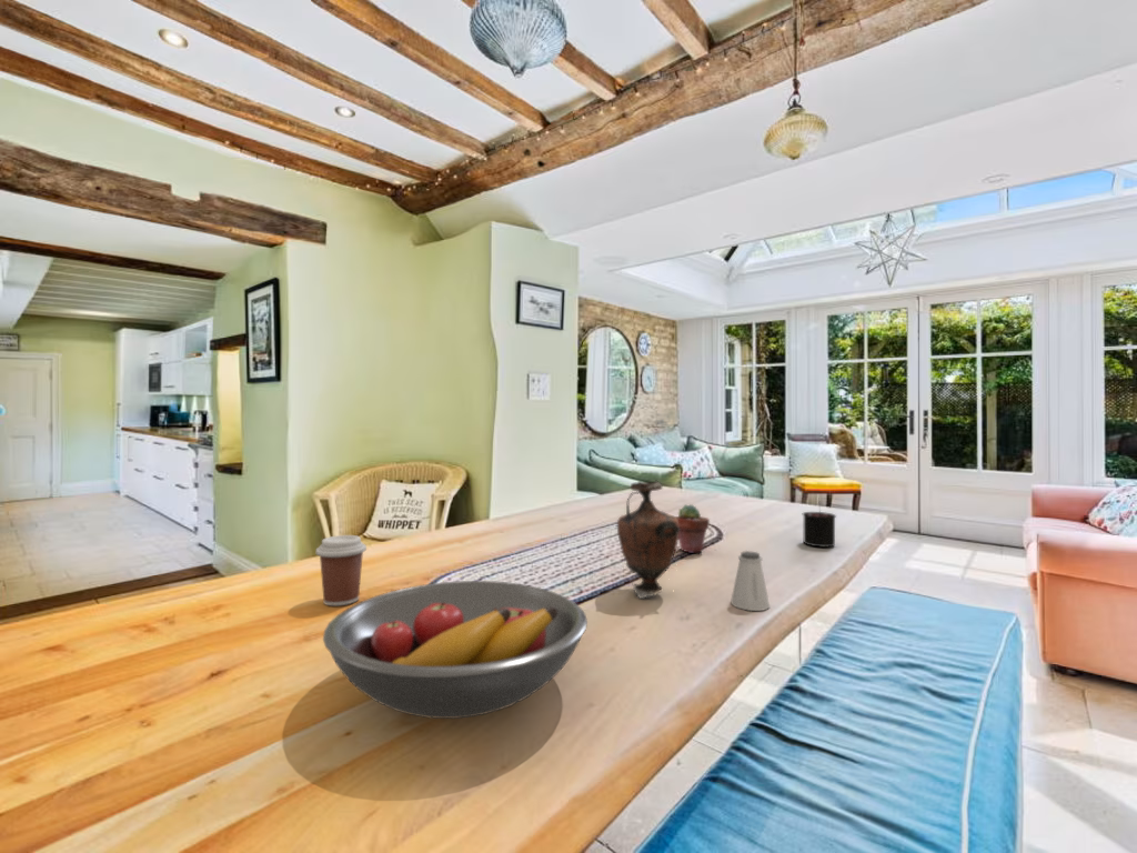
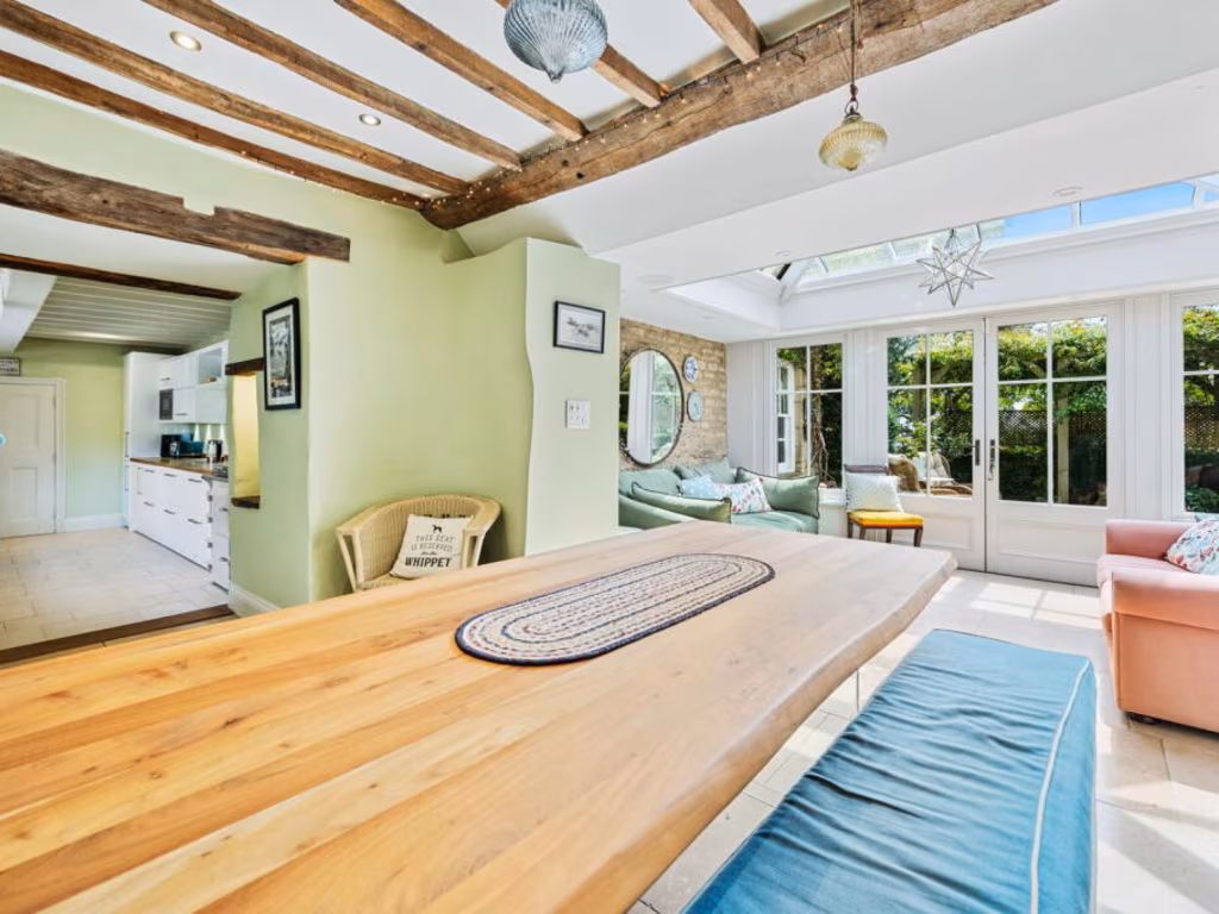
- coffee cup [315,534,368,606]
- candle [802,501,837,549]
- potted succulent [675,503,711,554]
- saltshaker [730,550,771,612]
- fruit bowl [322,580,588,720]
- vase [616,480,681,600]
